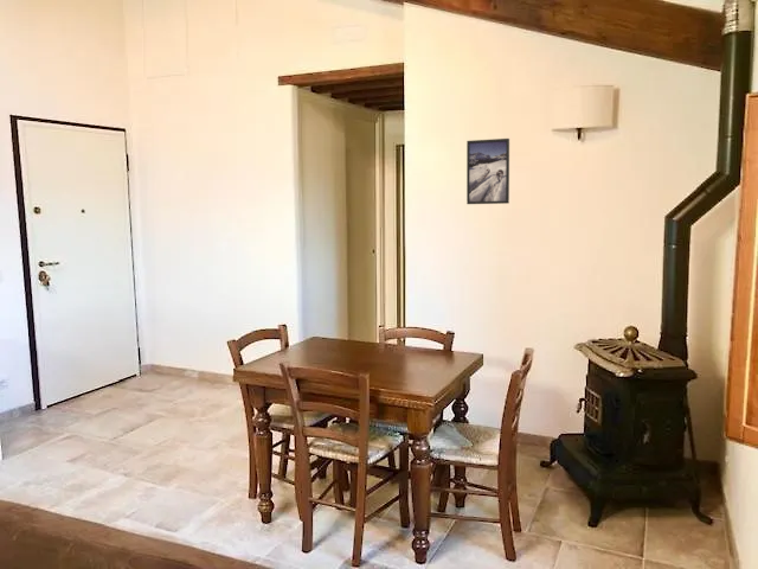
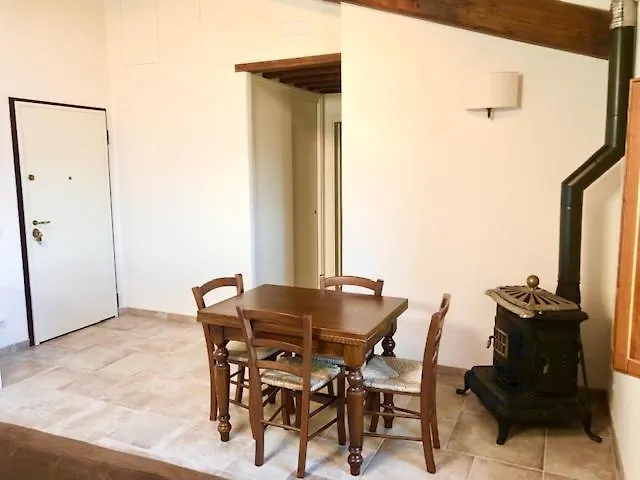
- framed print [465,138,510,205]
